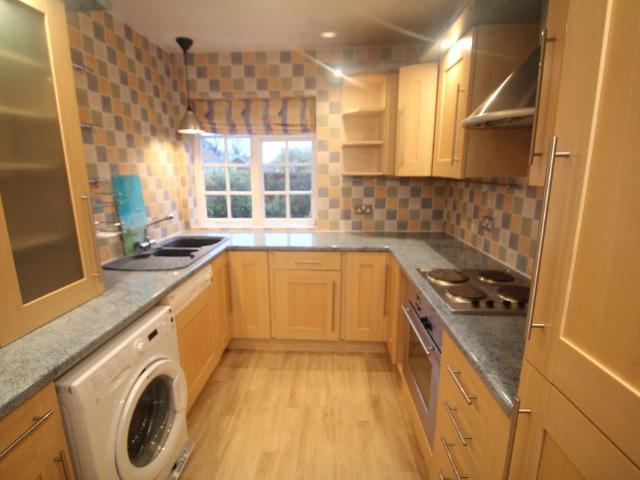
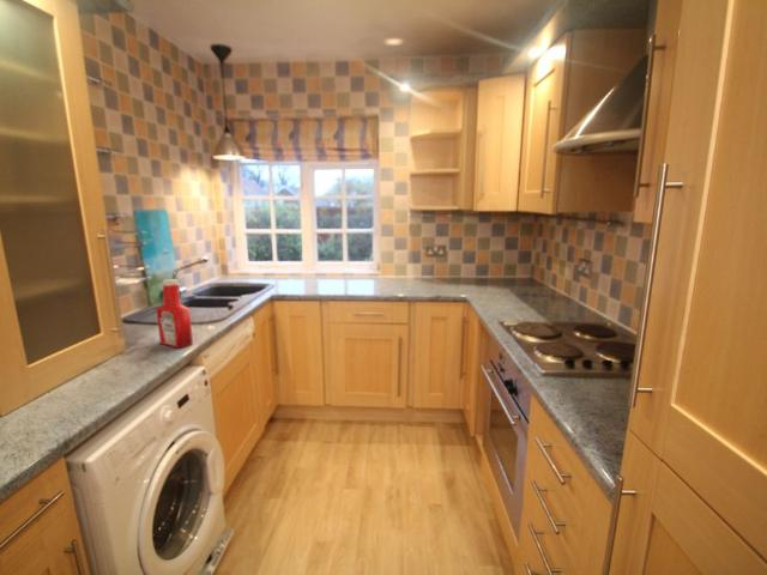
+ soap bottle [156,278,194,349]
